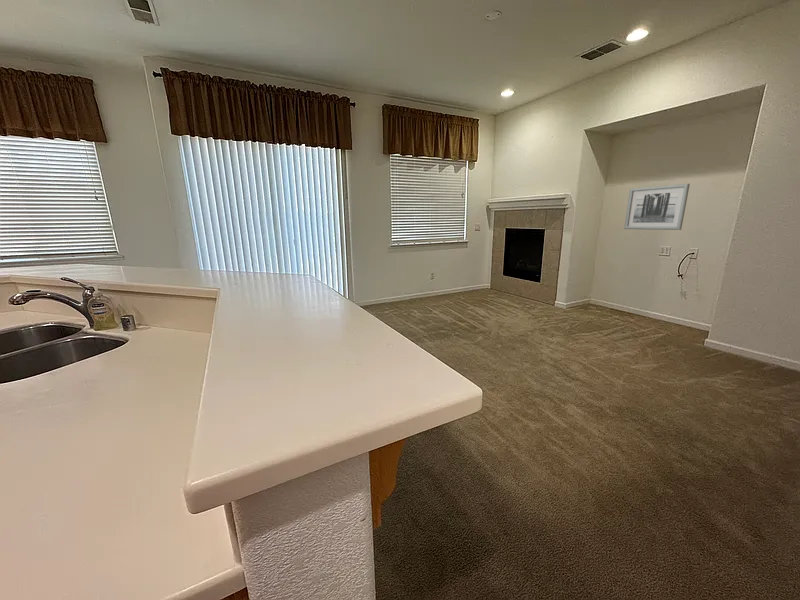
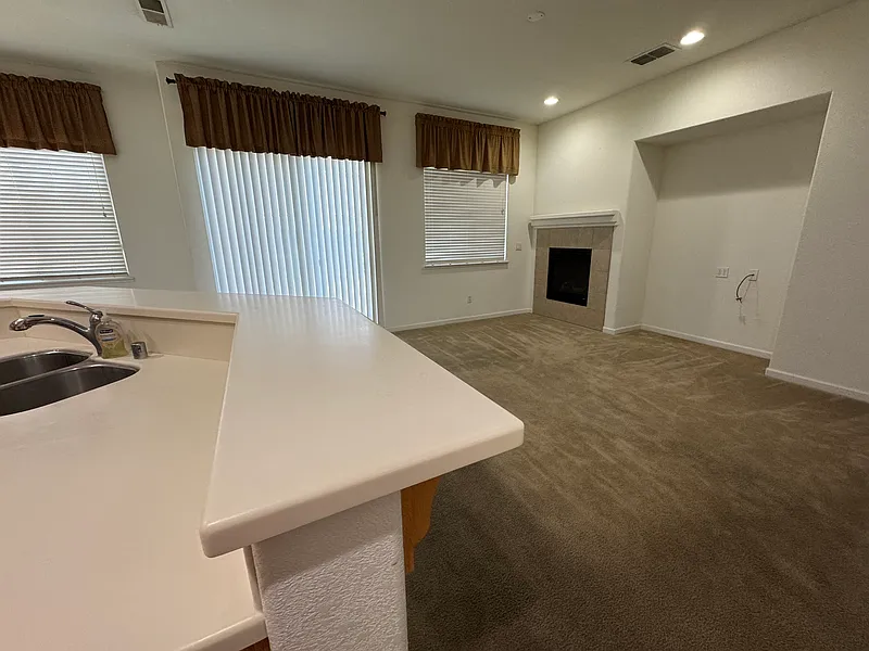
- wall art [623,183,691,231]
